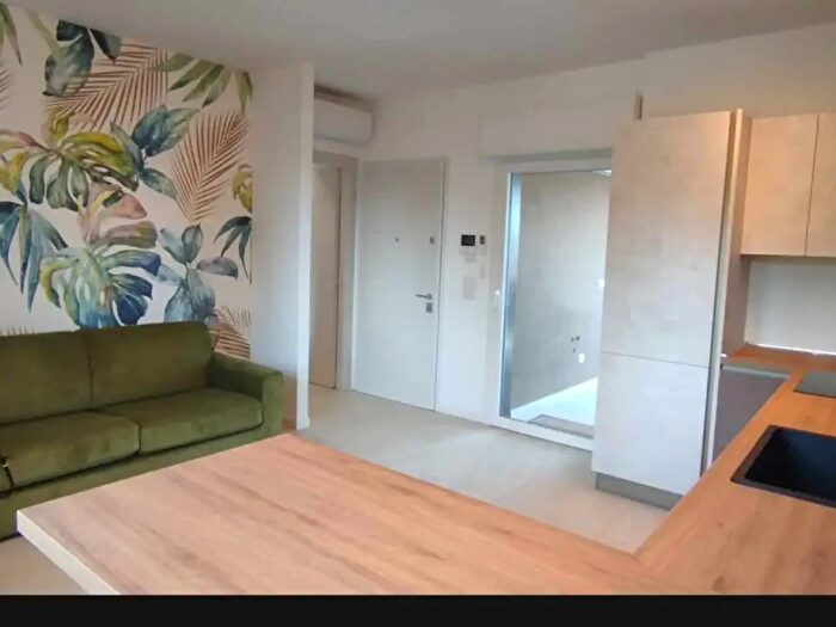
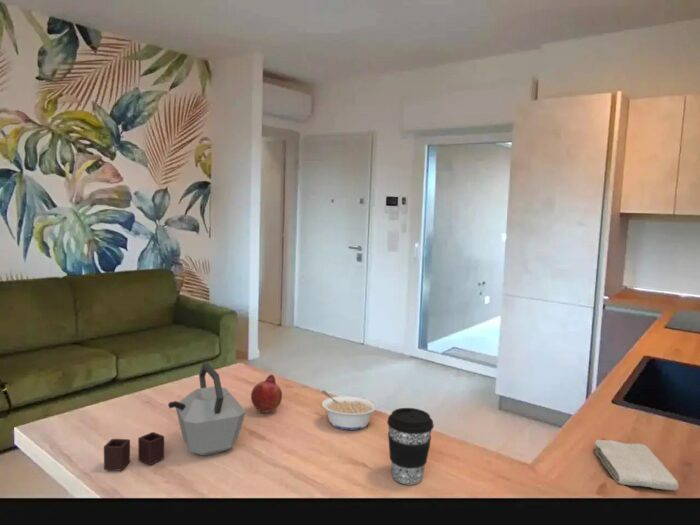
+ fruit [250,374,283,414]
+ coffee cup [386,407,435,486]
+ legume [320,389,378,431]
+ washcloth [593,439,680,491]
+ kettle [103,362,247,471]
